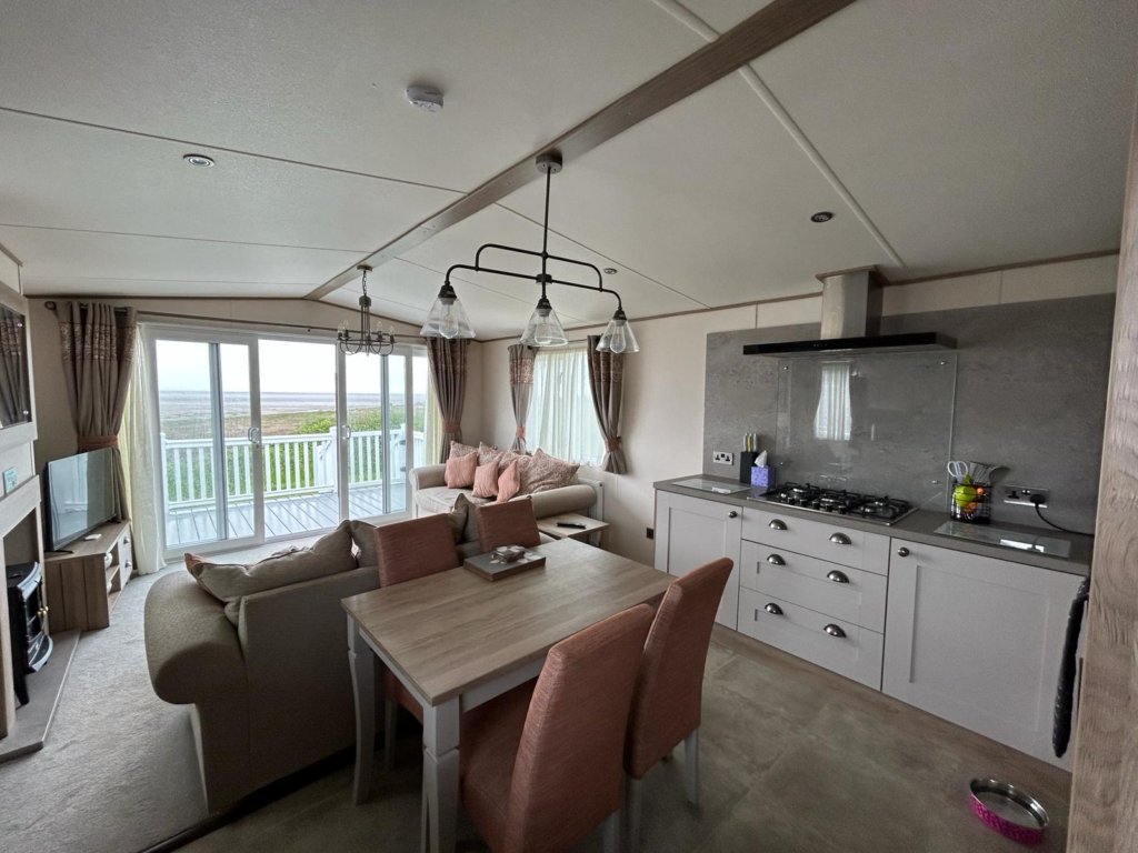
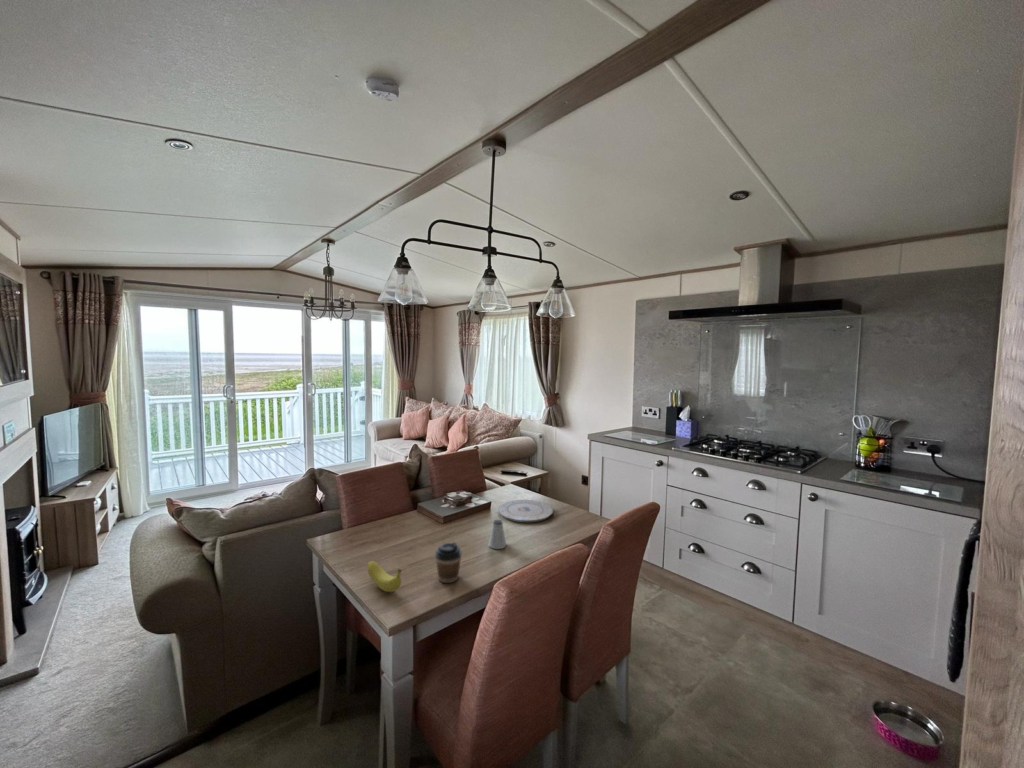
+ fruit [366,560,402,593]
+ saltshaker [488,519,507,550]
+ plate [497,499,554,523]
+ coffee cup [434,541,463,584]
